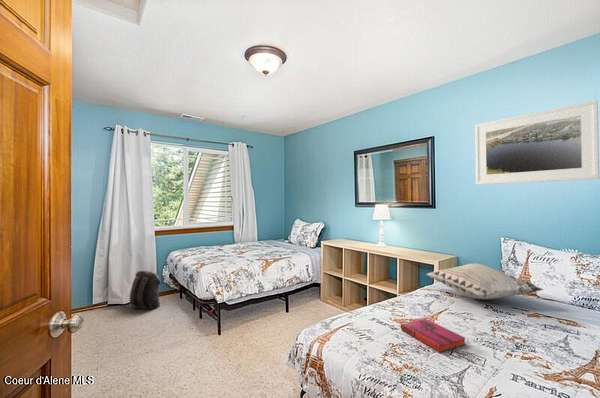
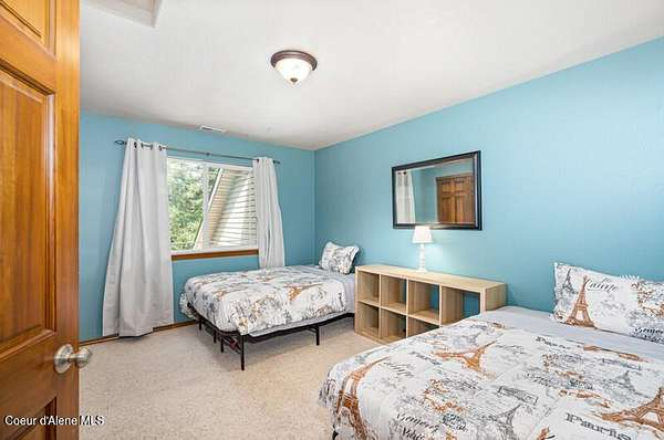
- backpack [129,270,162,311]
- decorative pillow [425,262,544,300]
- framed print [474,99,600,186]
- hardback book [400,318,467,353]
